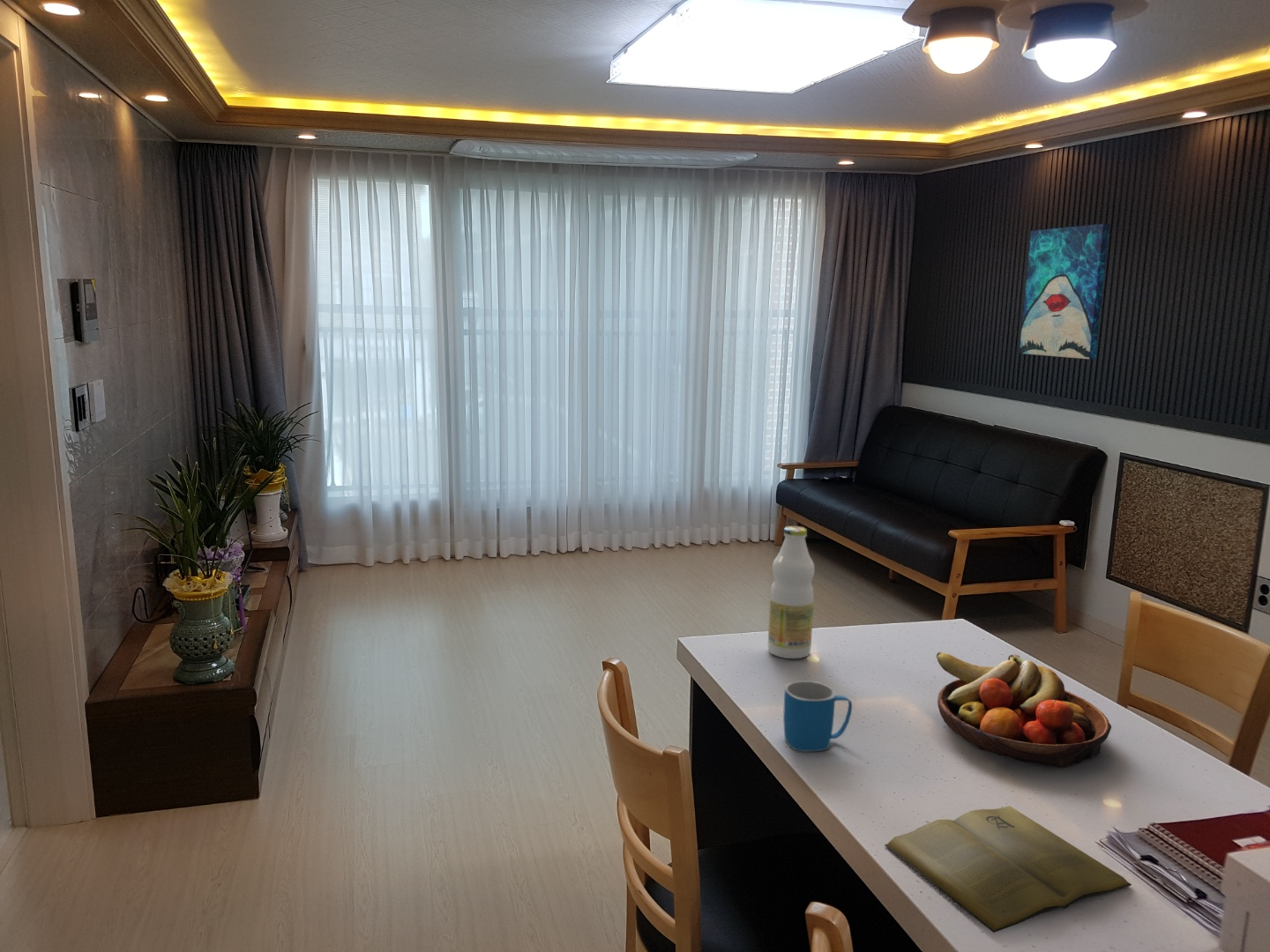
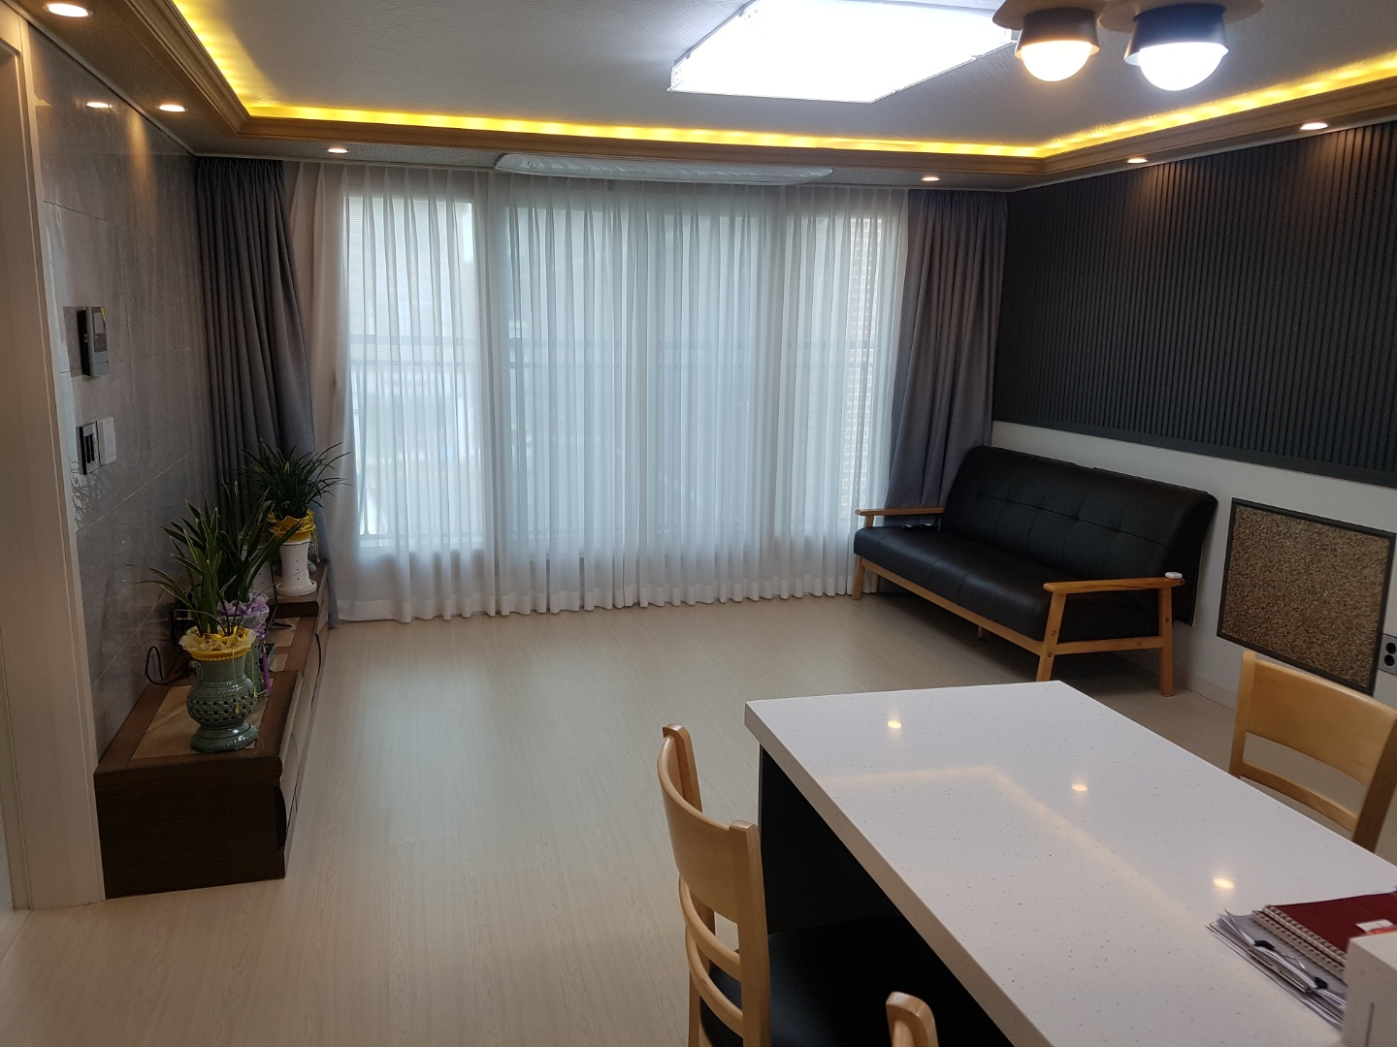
- mug [782,681,853,752]
- book [884,805,1132,933]
- fruit bowl [936,651,1112,769]
- bottle [767,525,816,659]
- wall art [1019,223,1111,361]
